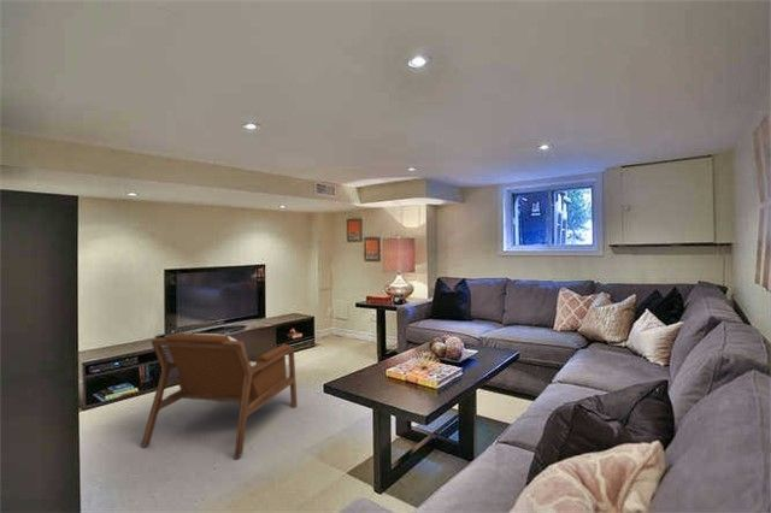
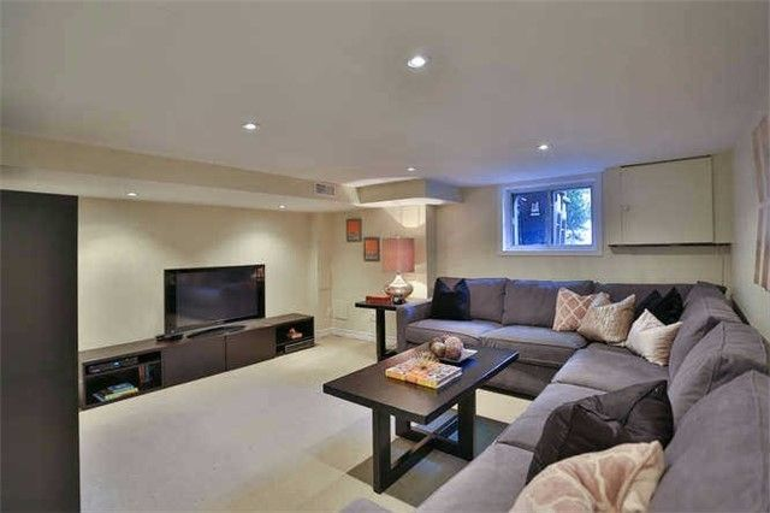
- armchair [140,332,299,458]
